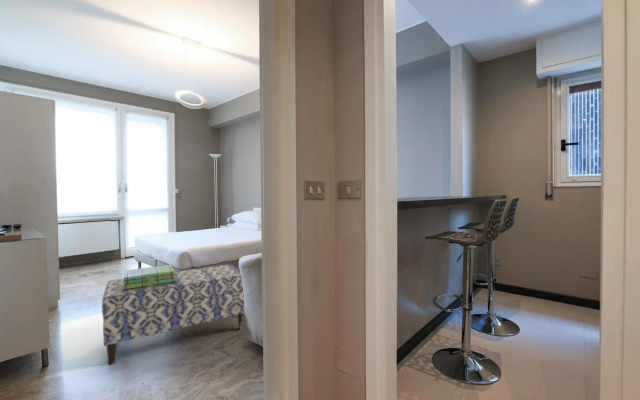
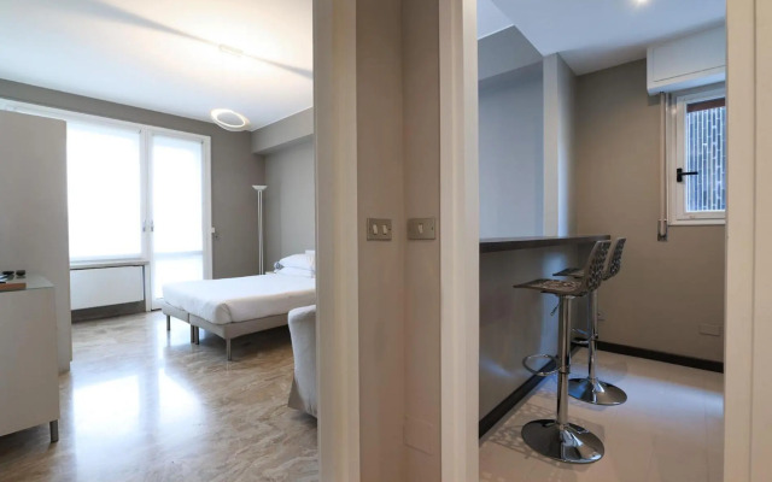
- bench [101,263,245,365]
- stack of books [121,264,177,291]
